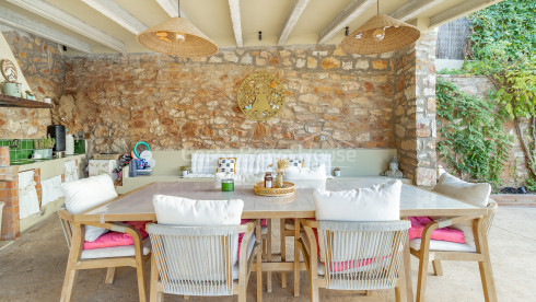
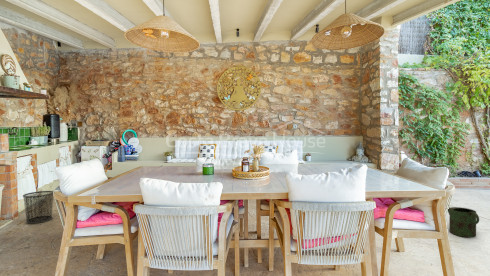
+ waste bin [22,190,54,225]
+ watering can [447,206,480,238]
